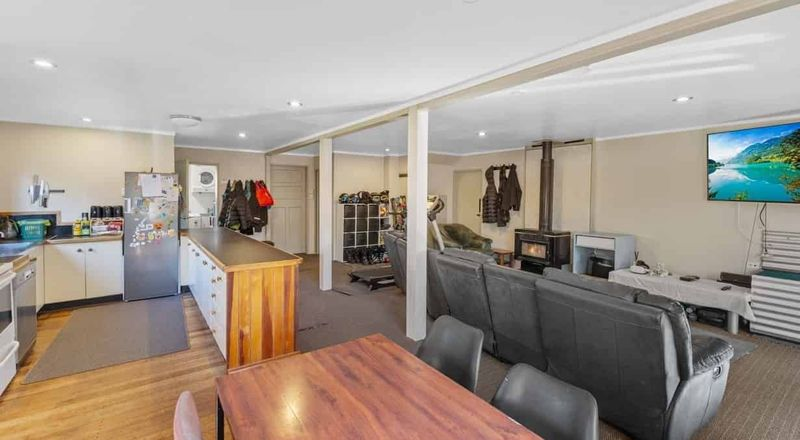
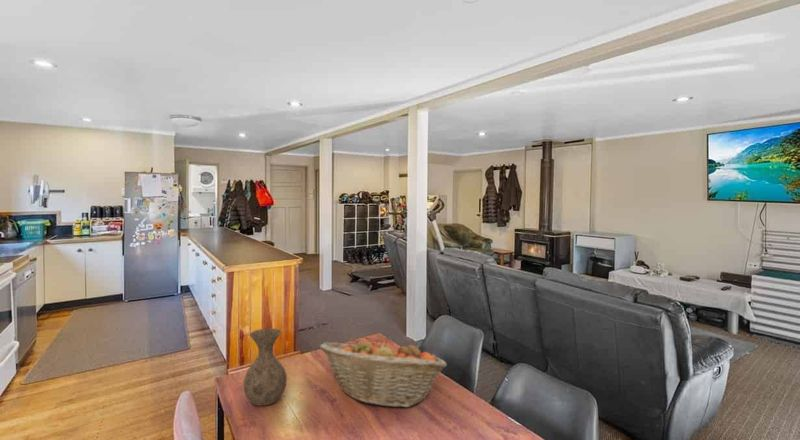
+ vase [243,327,288,407]
+ fruit basket [319,337,448,408]
